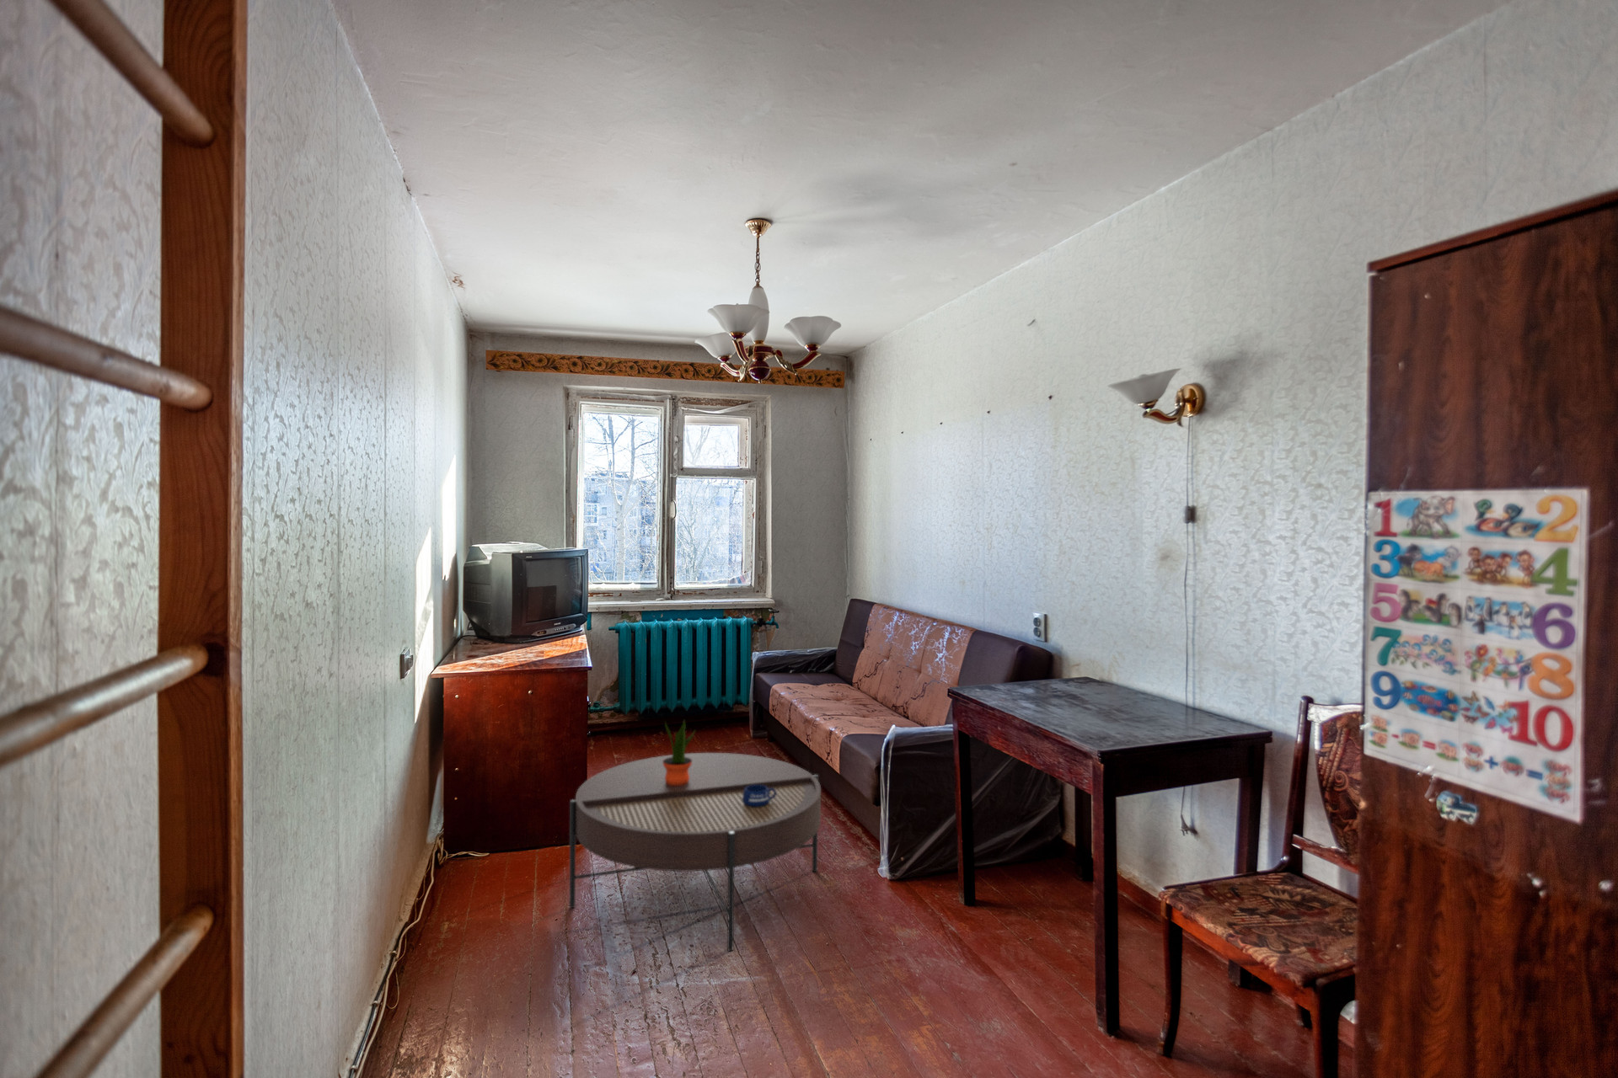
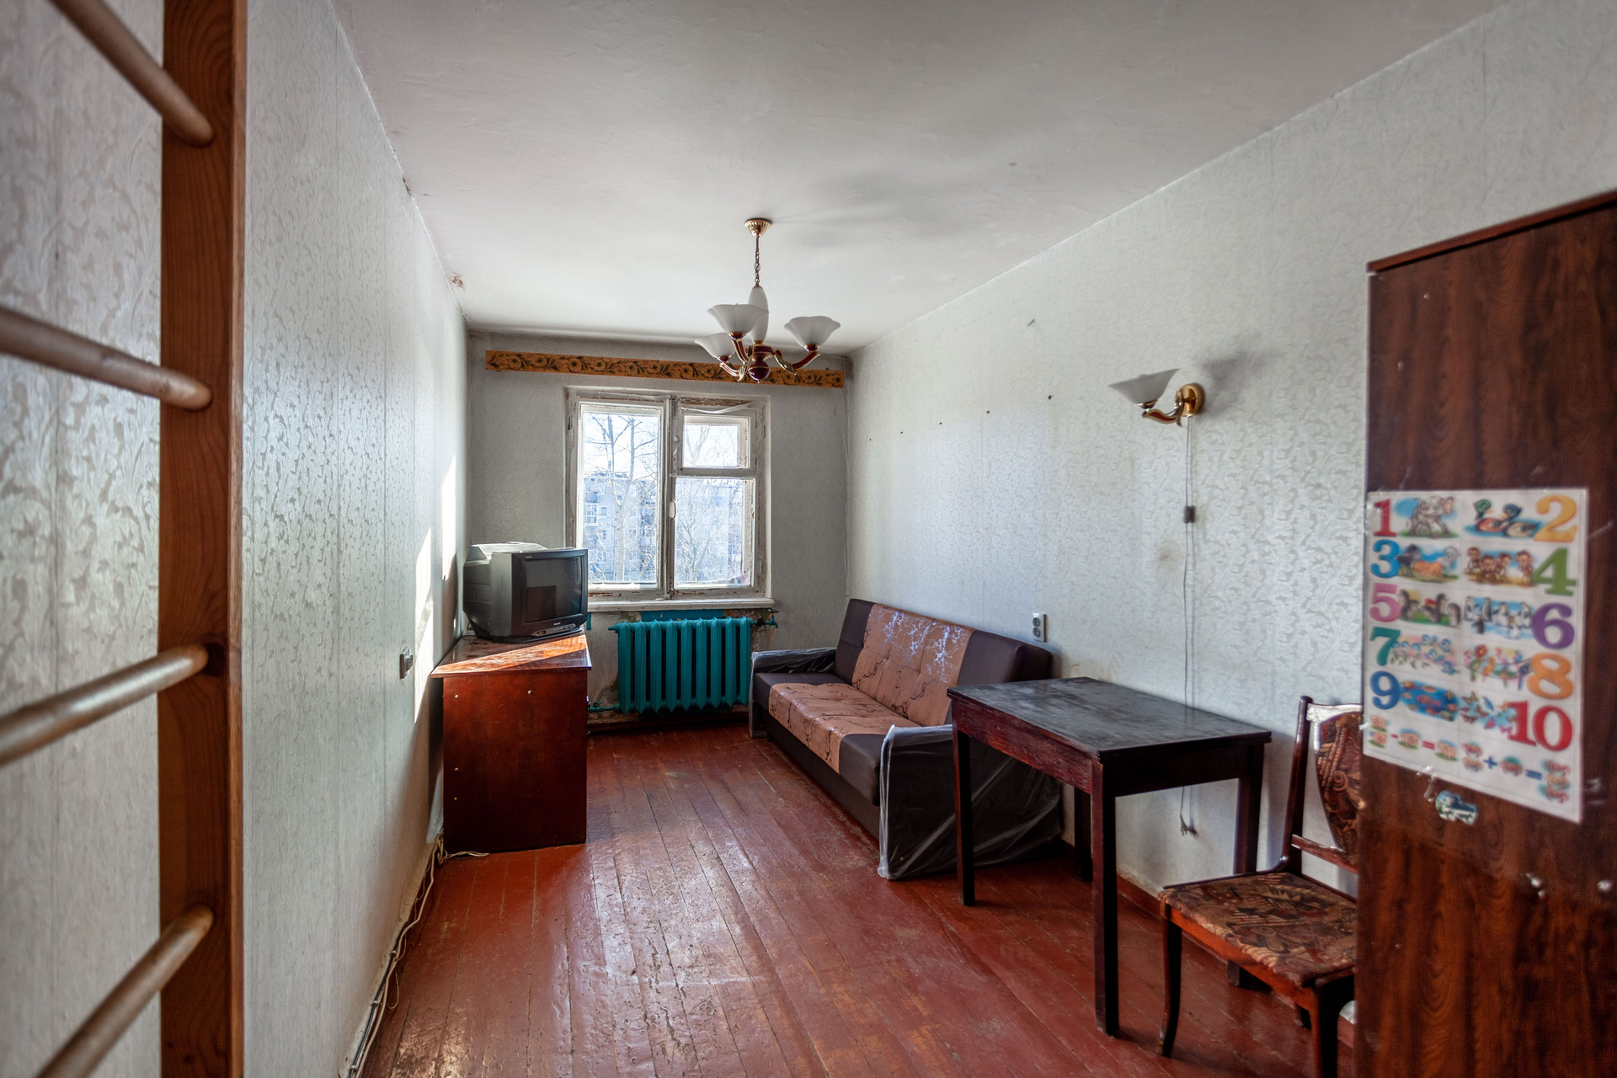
- coffee table [568,752,821,953]
- potted plant [663,719,696,786]
- mug [743,784,776,807]
